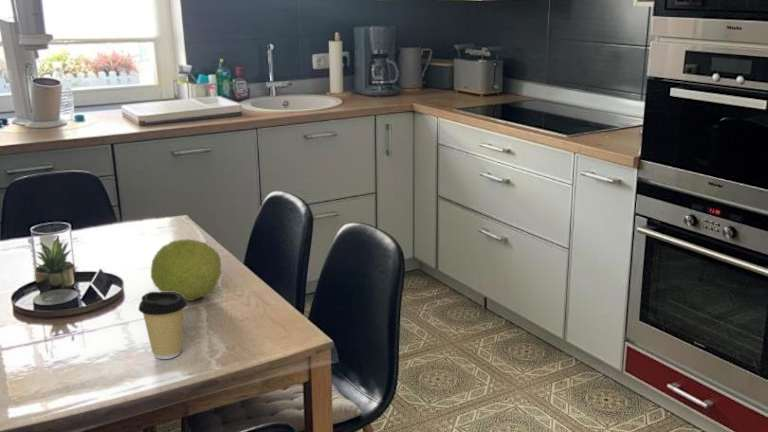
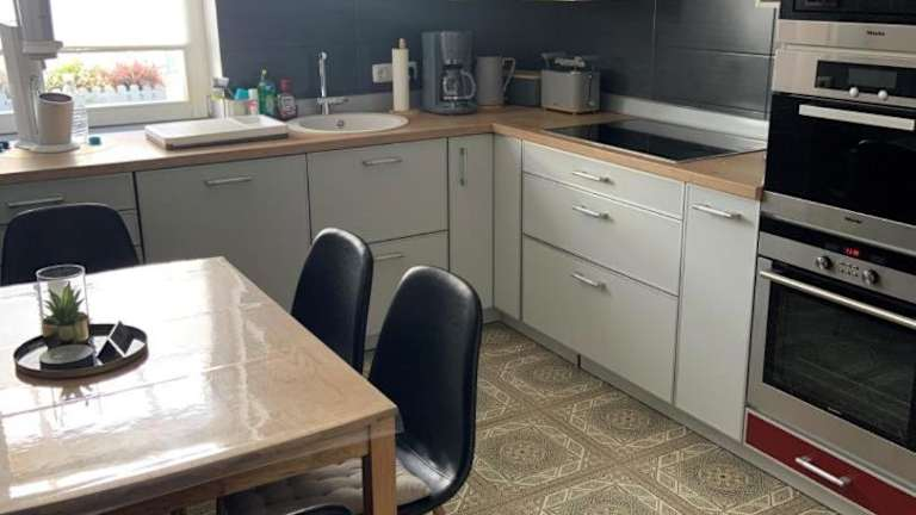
- fruit [150,238,223,302]
- coffee cup [138,291,188,360]
